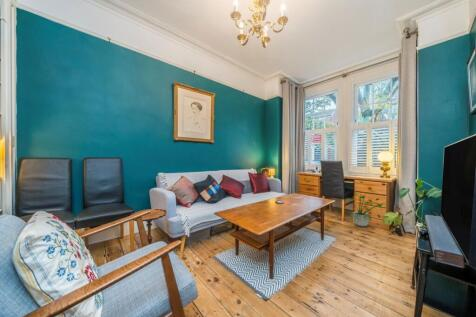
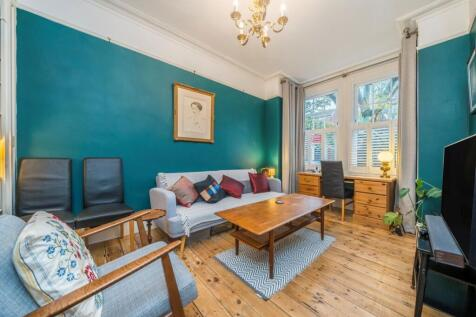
- potted plant [347,186,391,227]
